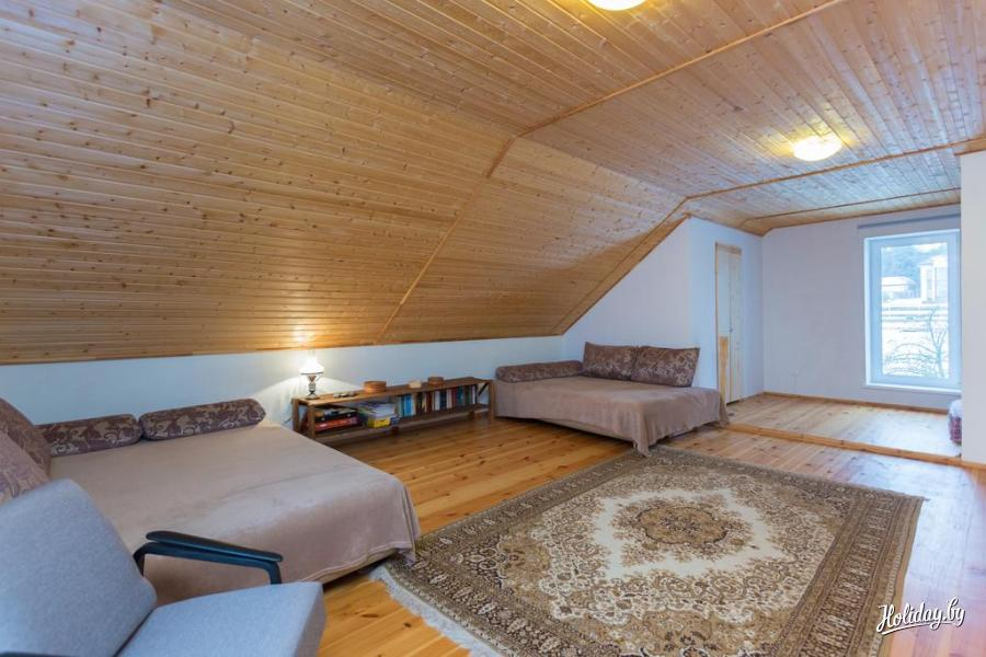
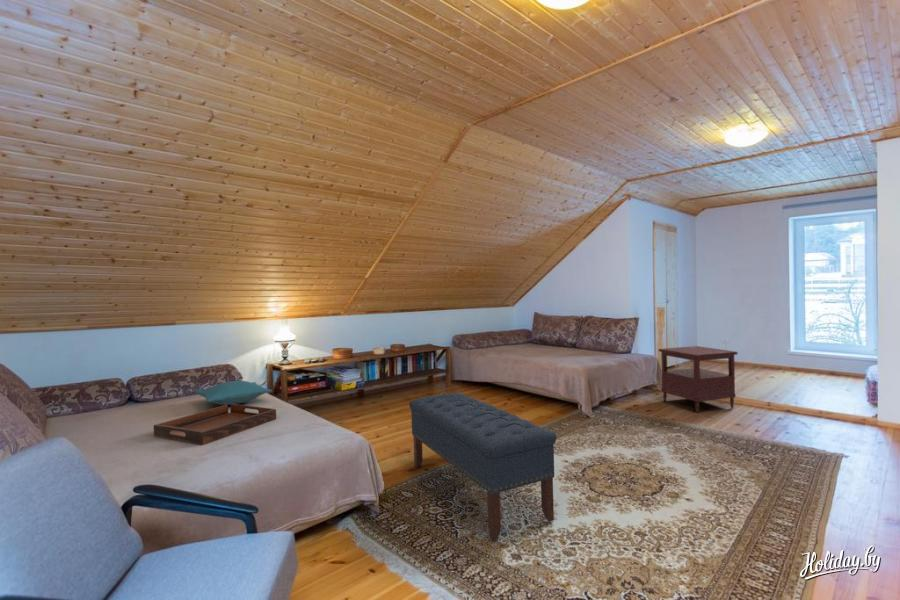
+ serving tray [153,404,277,446]
+ pillow [193,380,273,406]
+ side table [658,345,738,413]
+ bench [408,392,557,541]
